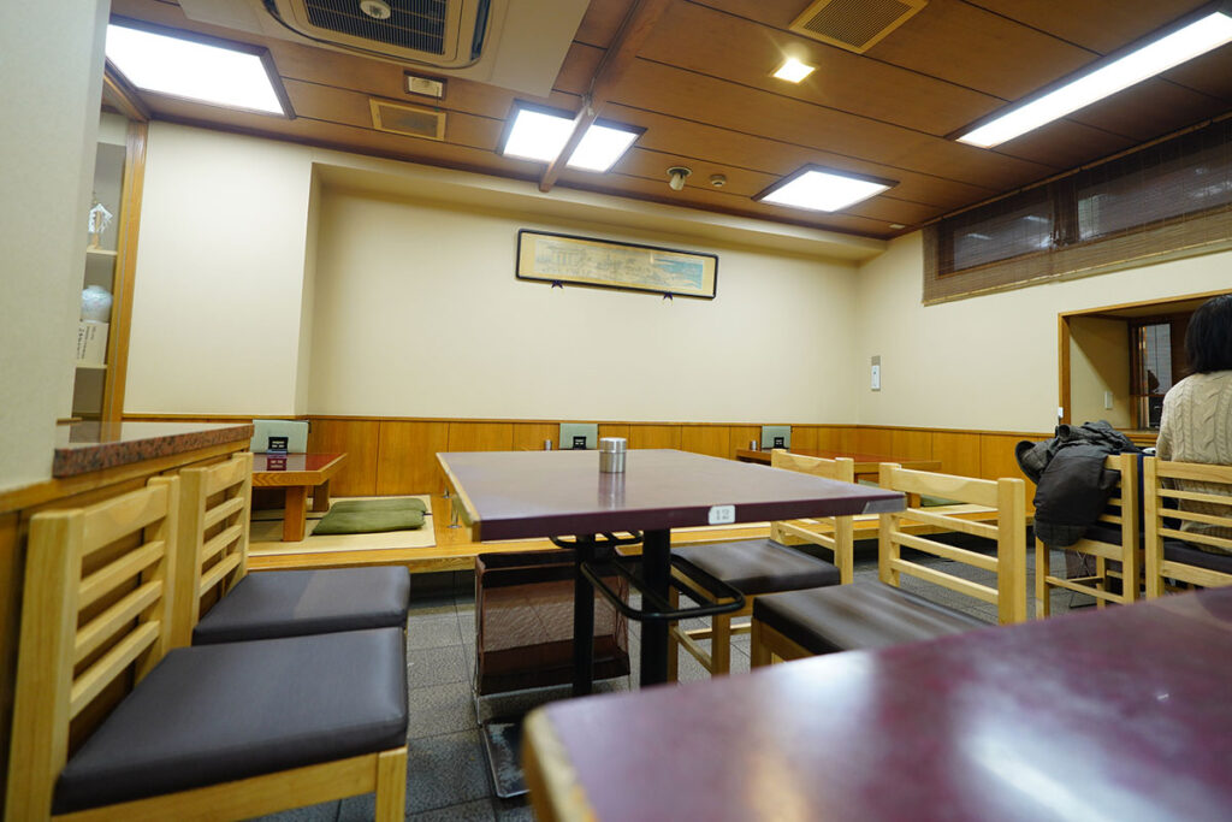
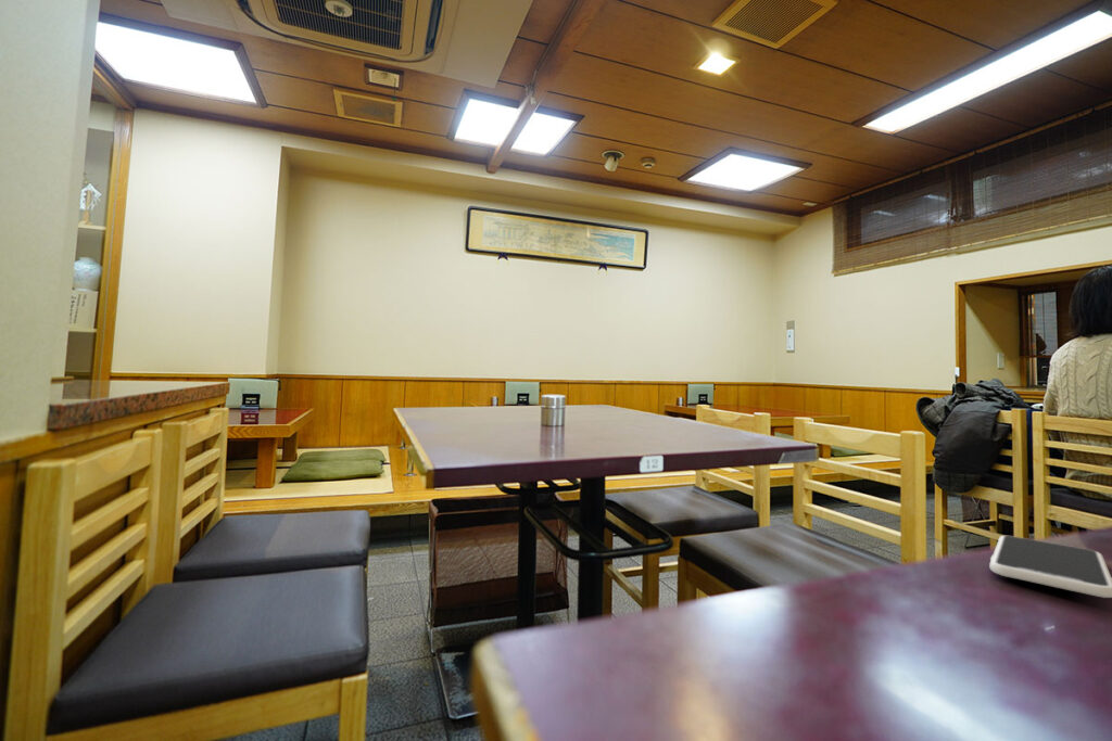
+ smartphone [988,535,1112,599]
